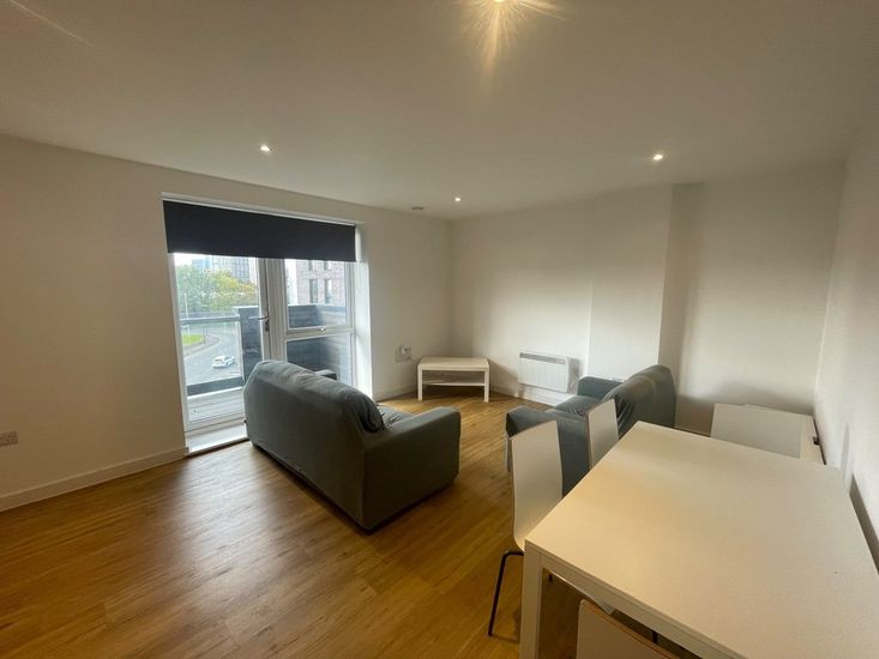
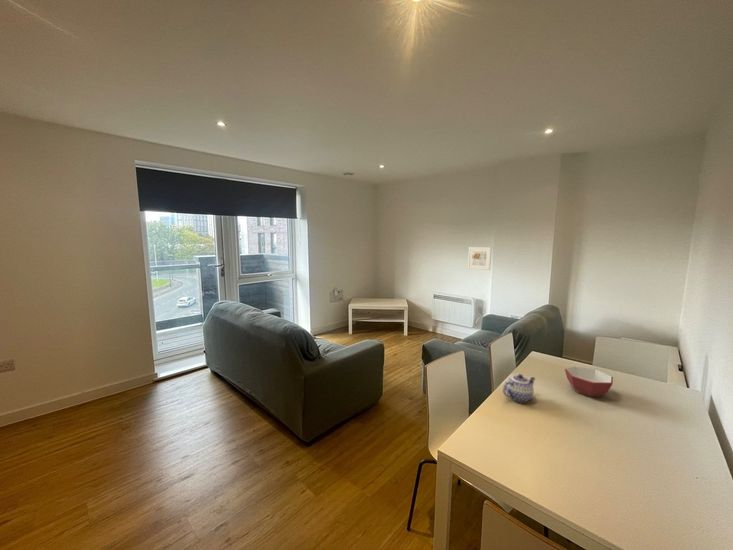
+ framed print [467,246,492,271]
+ bowl [564,365,614,398]
+ teapot [502,373,536,403]
